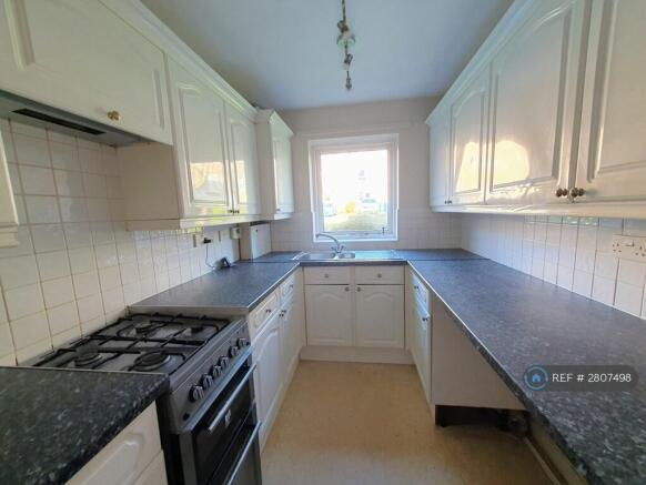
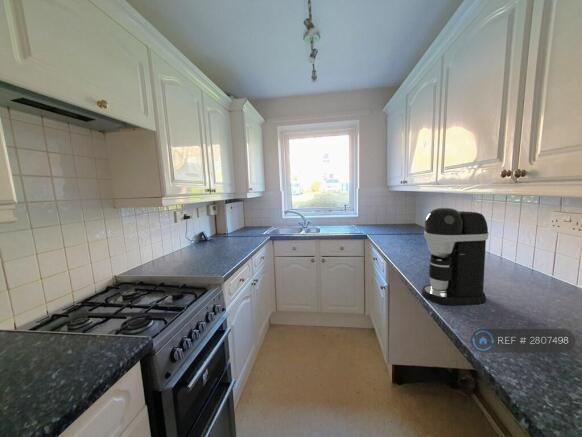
+ coffee maker [421,207,490,306]
